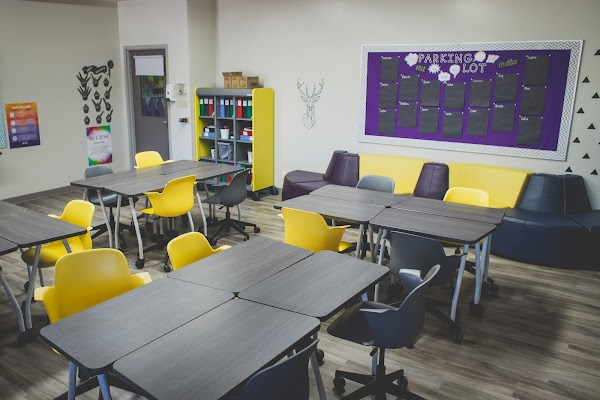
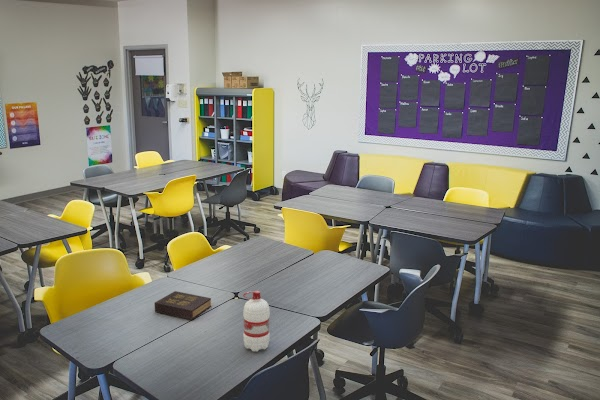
+ water bottle [242,290,271,353]
+ hardback book [154,290,212,321]
